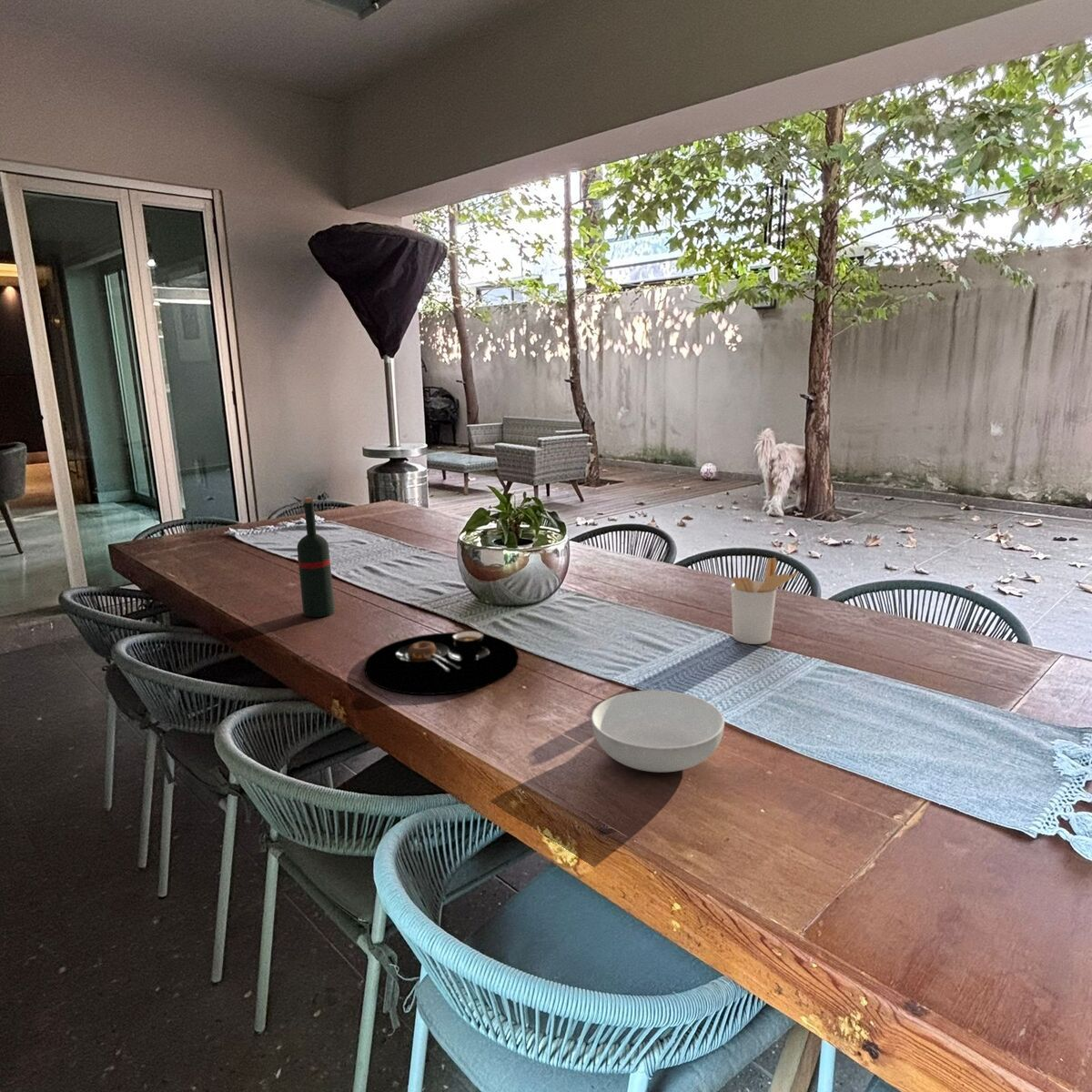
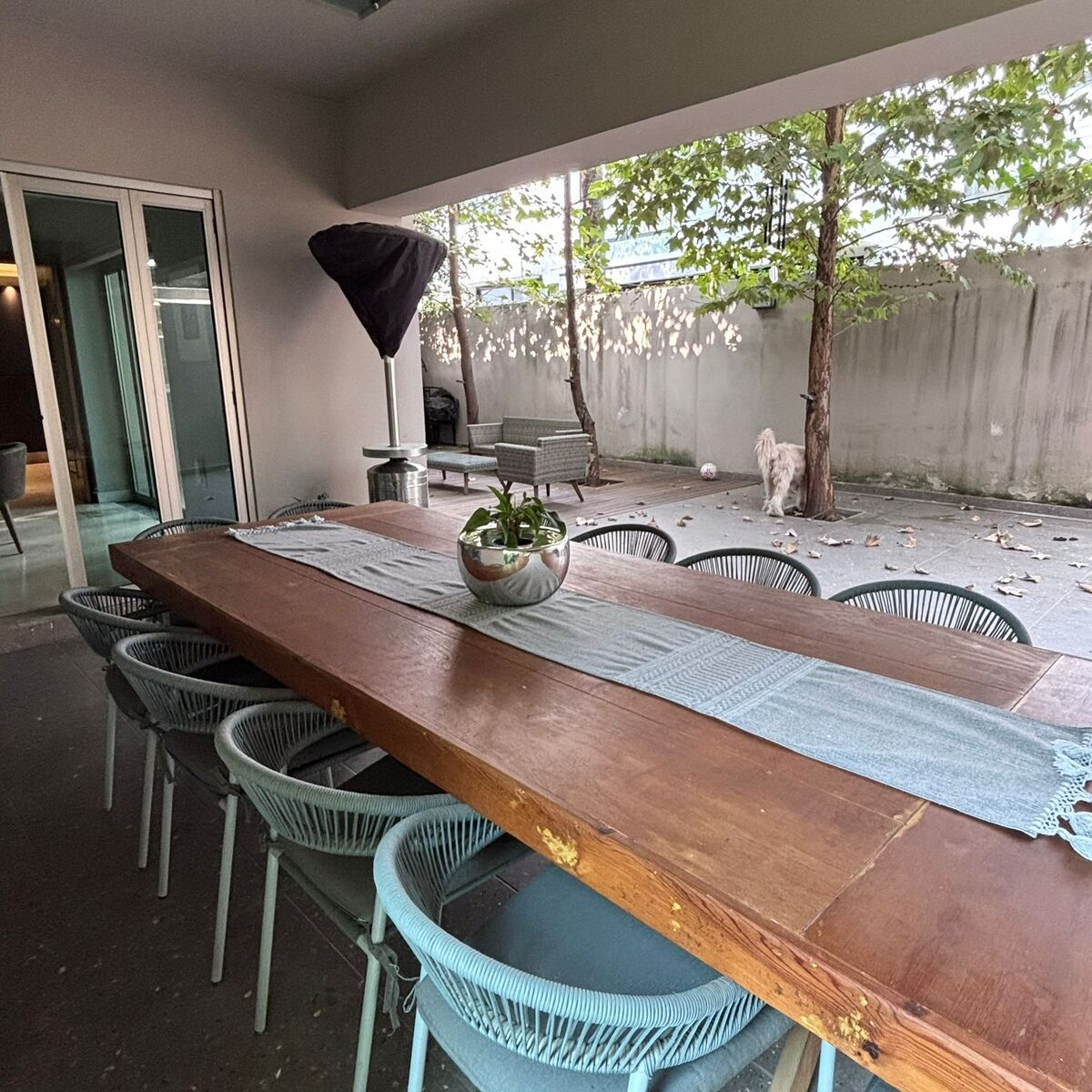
- placemat [363,630,520,695]
- serving bowl [591,690,725,773]
- utensil holder [731,557,799,645]
- wine bottle [296,496,336,618]
